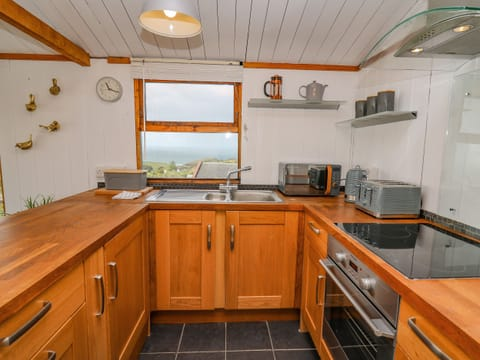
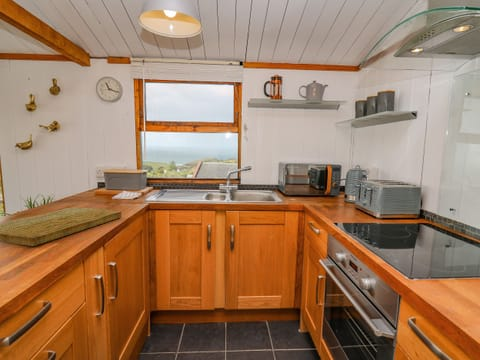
+ cutting board [0,206,122,247]
